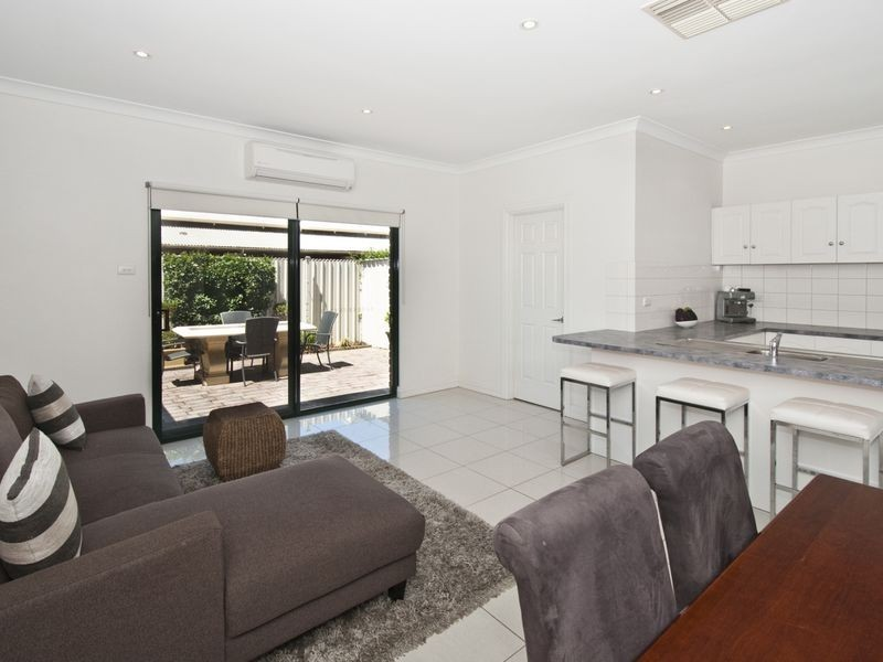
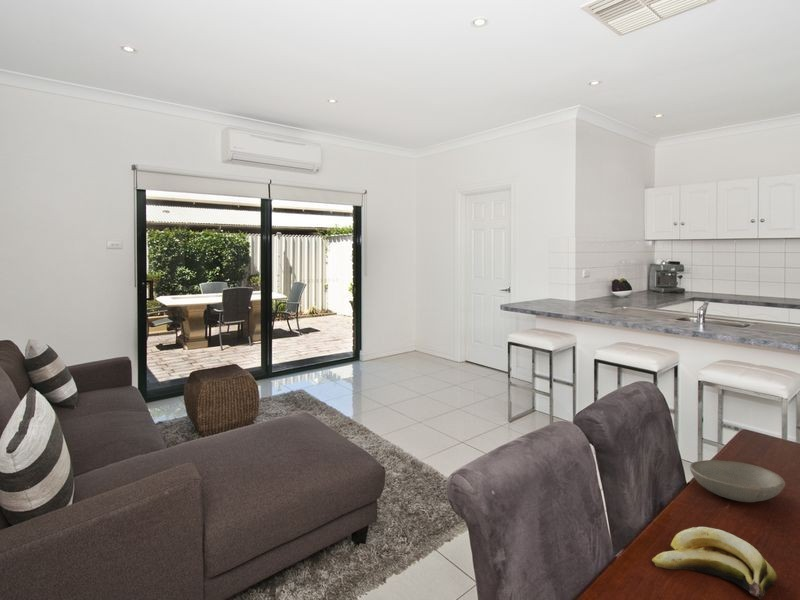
+ banana [651,526,778,600]
+ bowl [689,459,786,503]
